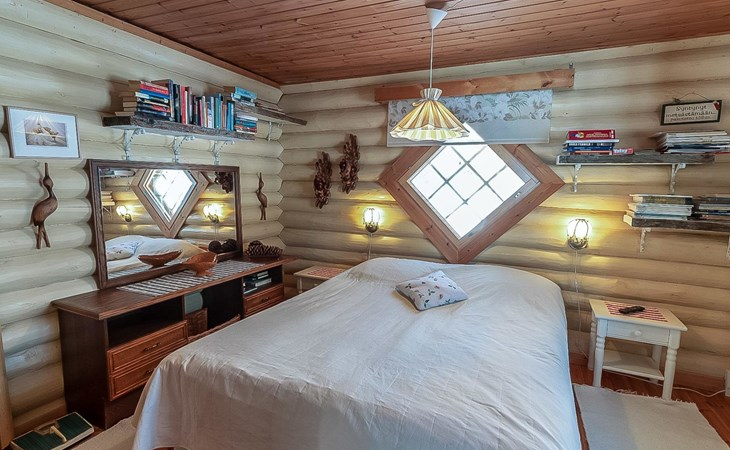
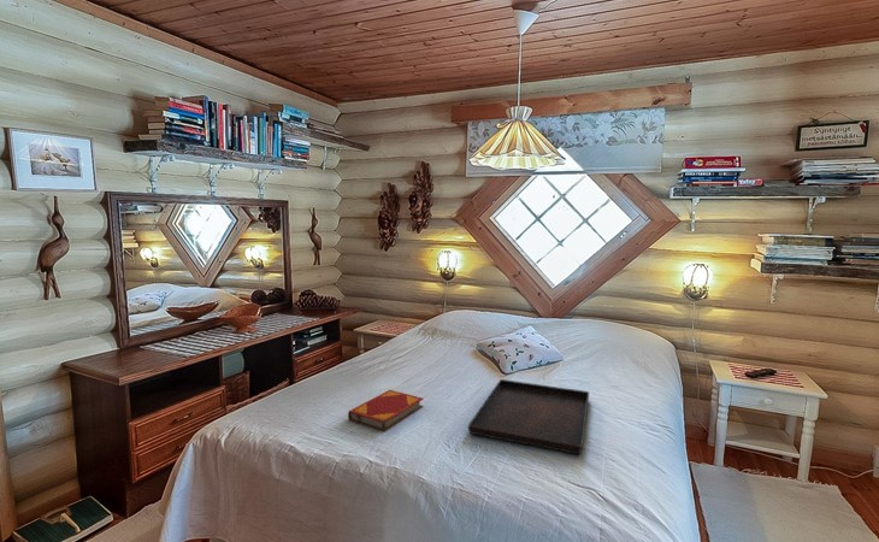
+ serving tray [467,378,590,455]
+ hardback book [347,389,424,432]
